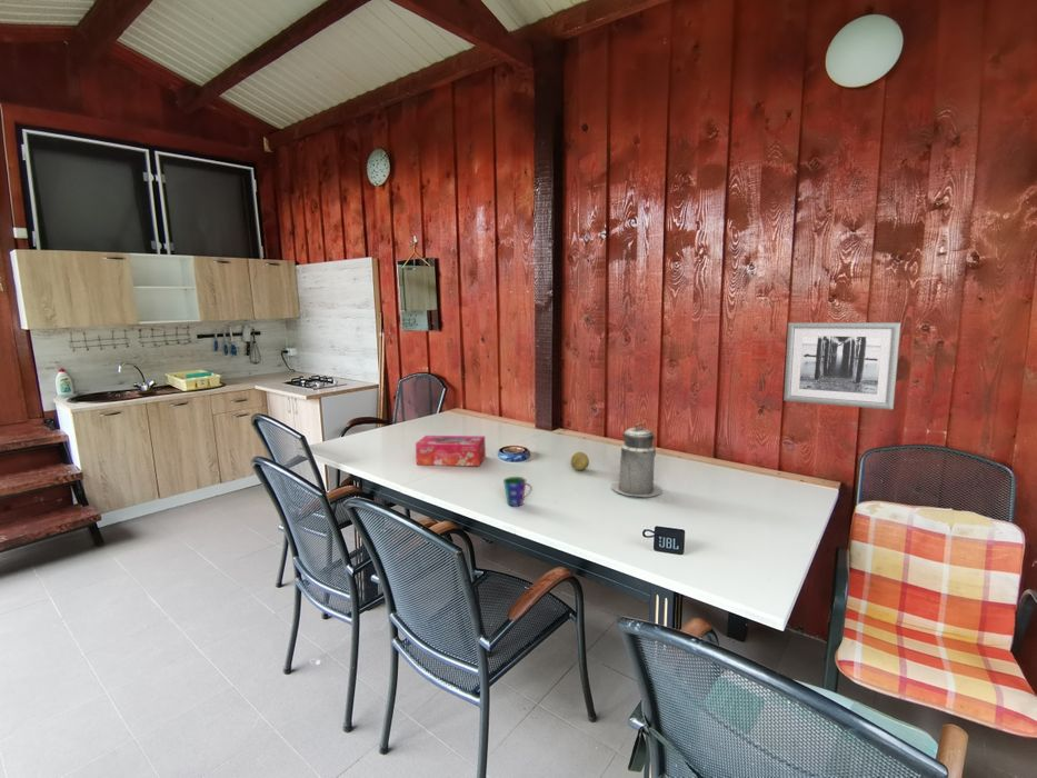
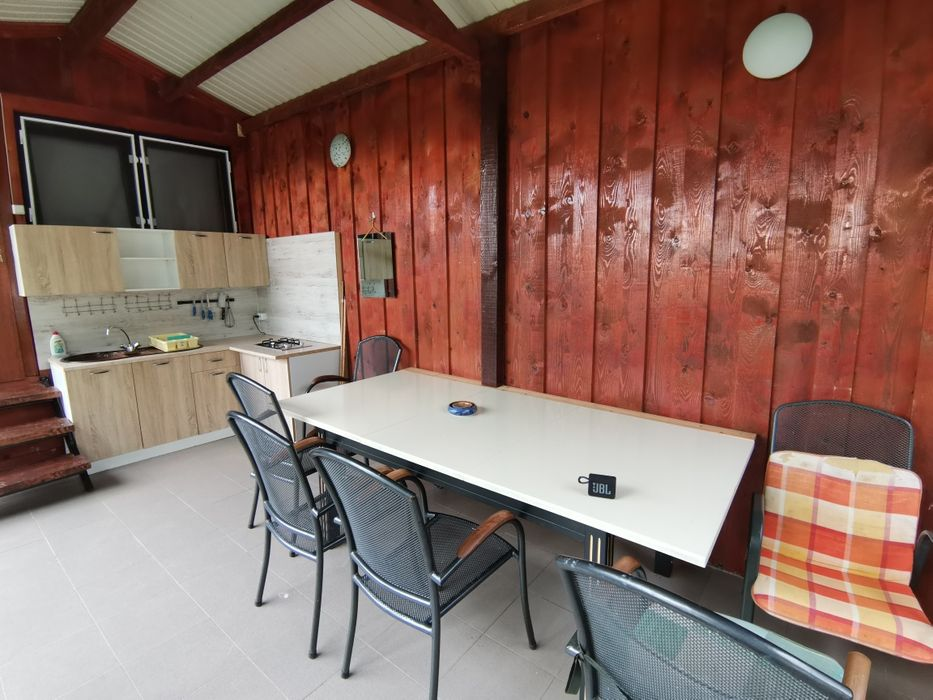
- fruit [569,451,590,471]
- tissue box [415,435,487,467]
- canister [611,422,662,498]
- wall art [782,321,903,411]
- cup [502,476,534,508]
